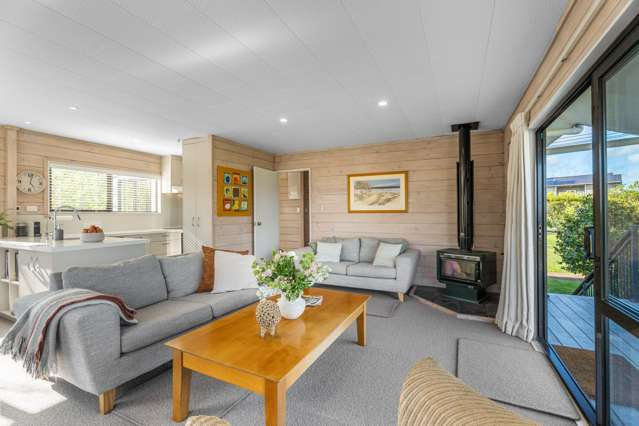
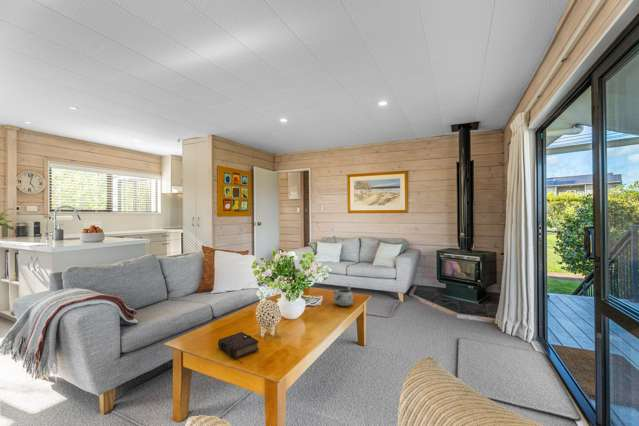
+ book [217,331,260,364]
+ decorative bowl [332,285,355,307]
